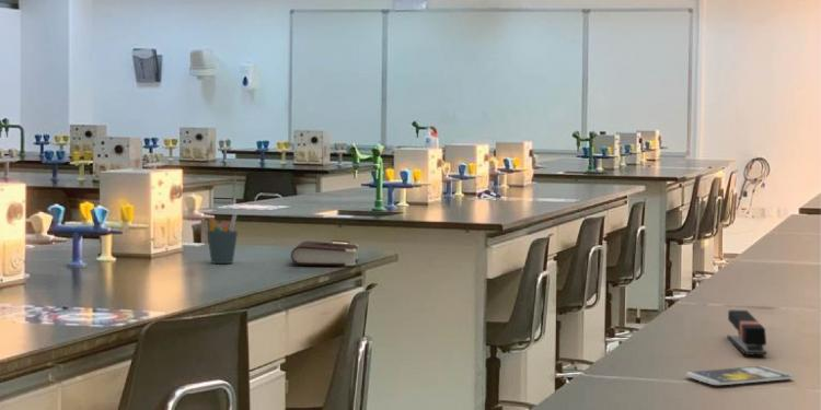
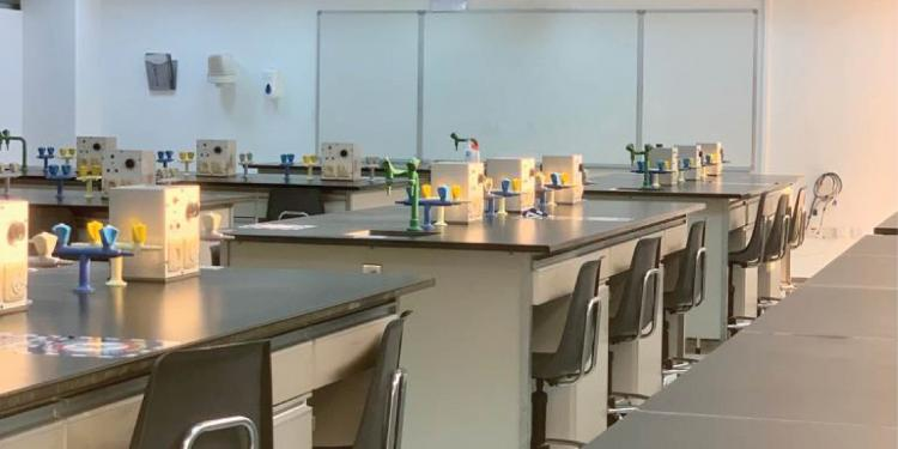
- smartphone [684,365,795,386]
- stapler [726,309,768,356]
- book [290,241,360,267]
- pen holder [206,213,239,265]
